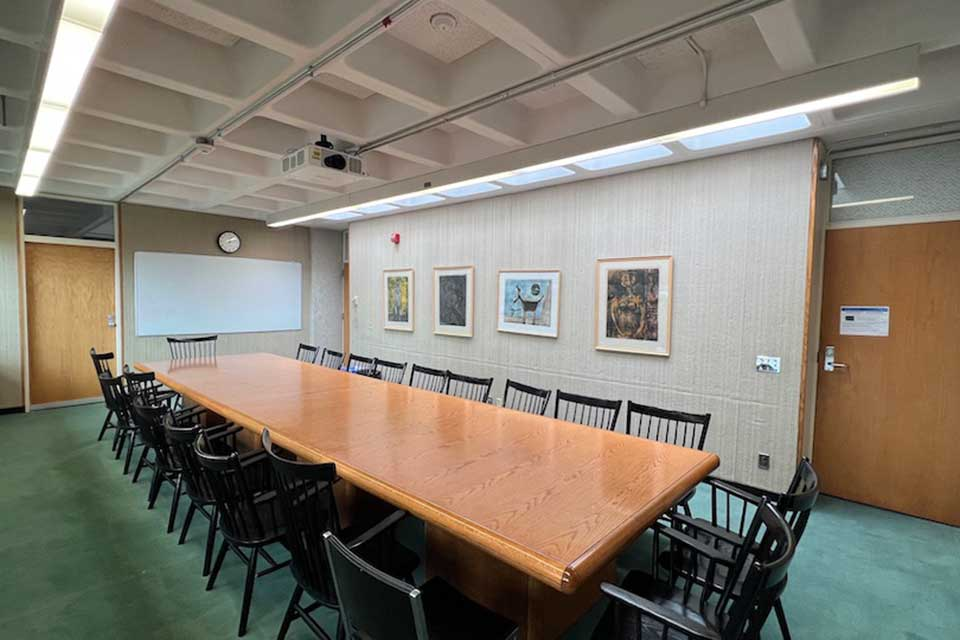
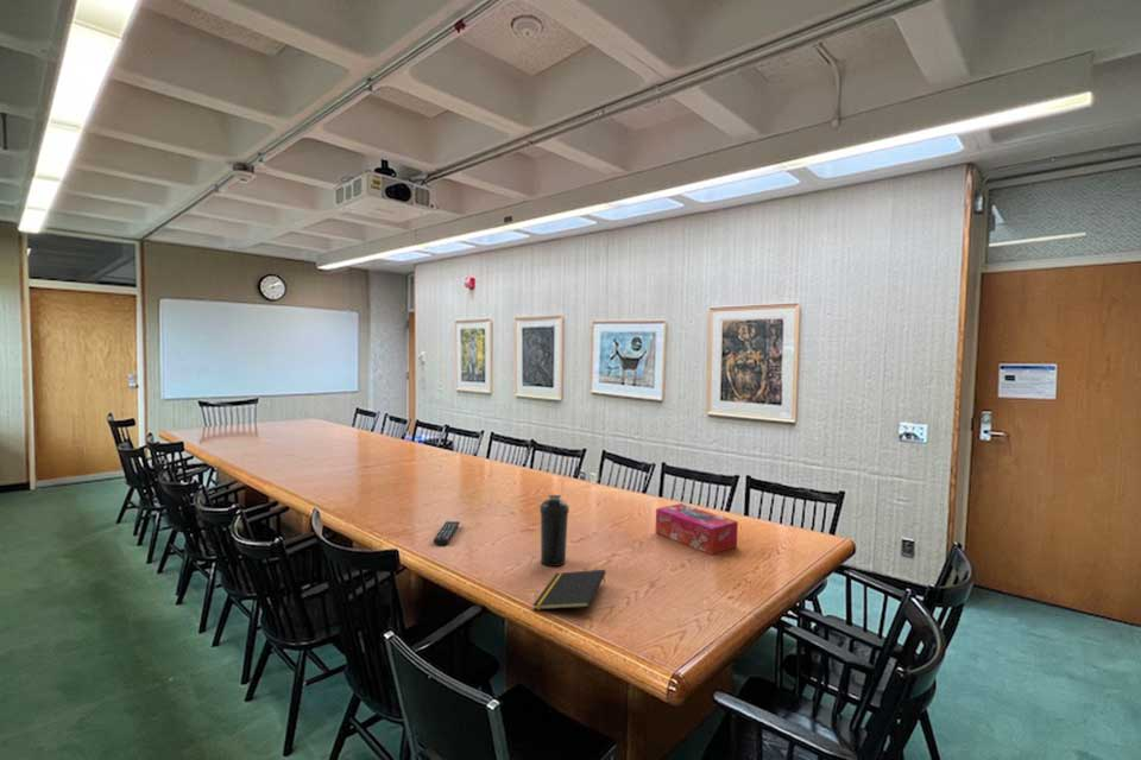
+ remote control [433,520,461,546]
+ tissue box [655,502,739,556]
+ notepad [531,569,607,610]
+ water bottle [538,494,570,568]
